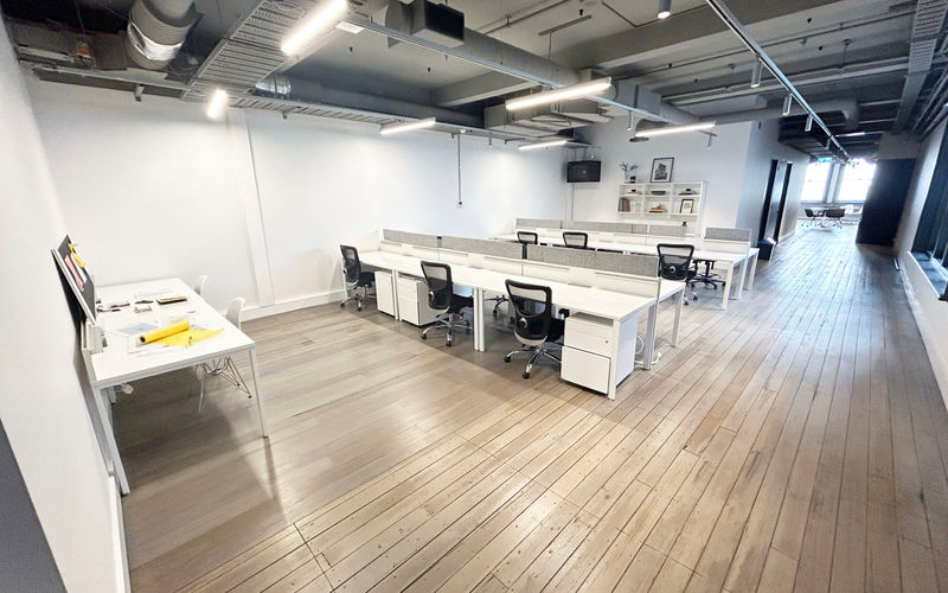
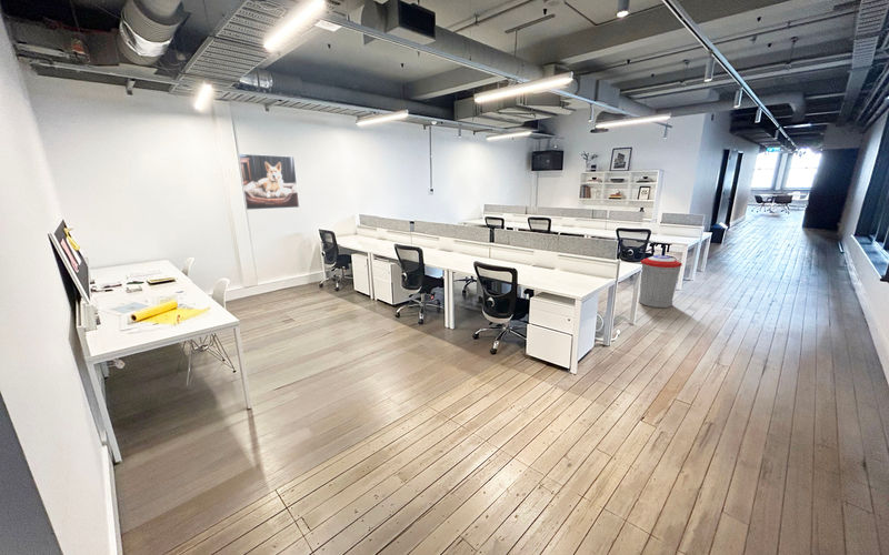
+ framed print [237,152,300,211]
+ trash can [638,254,683,309]
